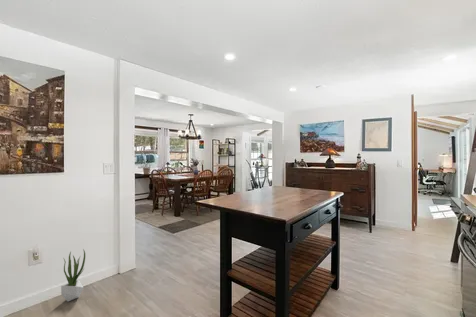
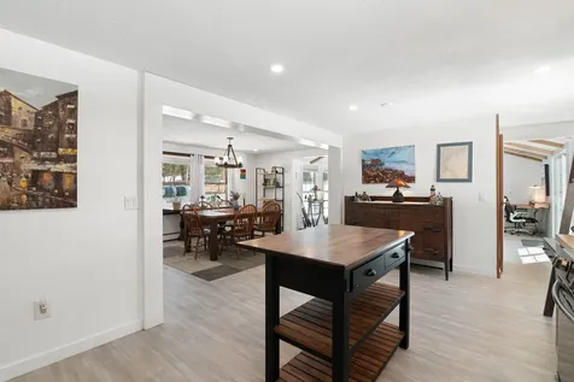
- potted plant [60,248,86,302]
